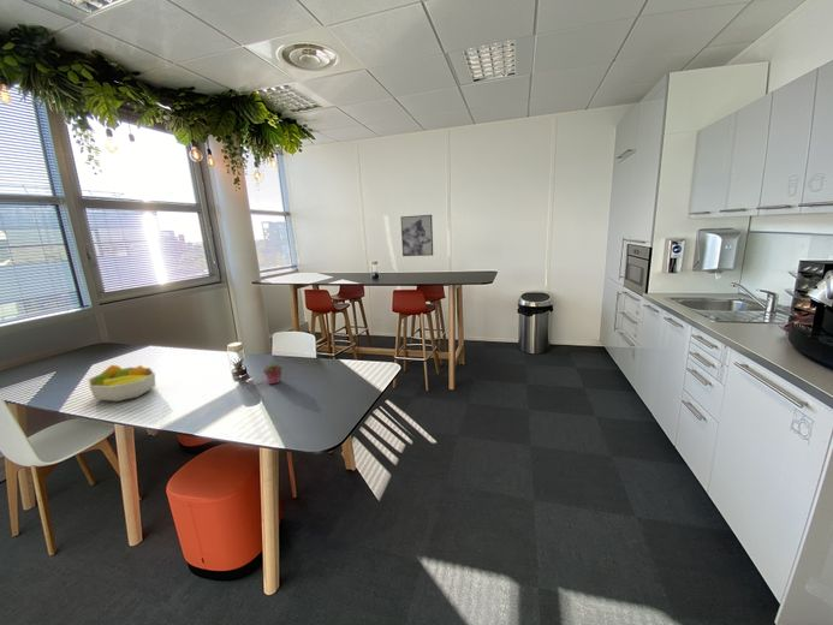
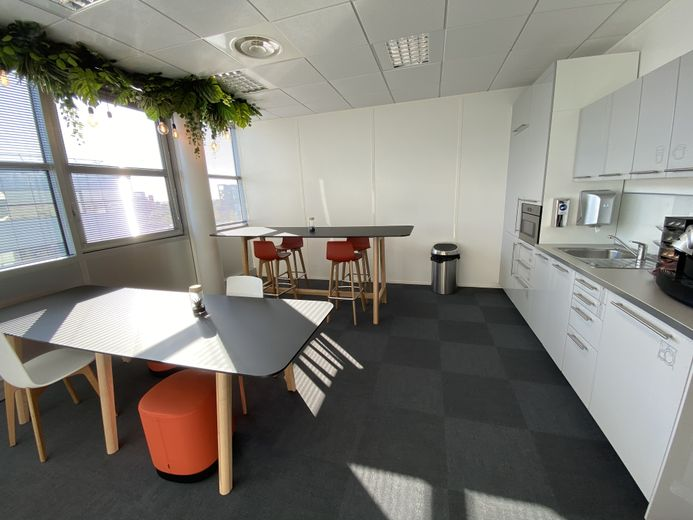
- fruit bowl [87,364,156,403]
- potted succulent [262,361,284,386]
- wall art [400,214,434,257]
